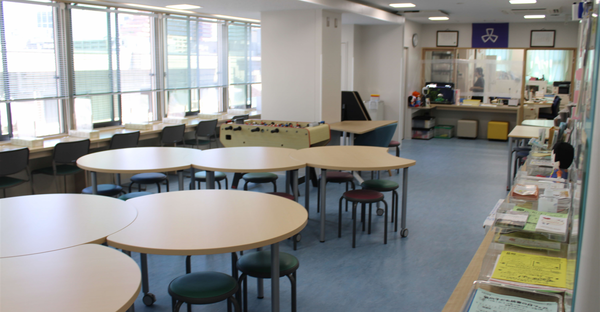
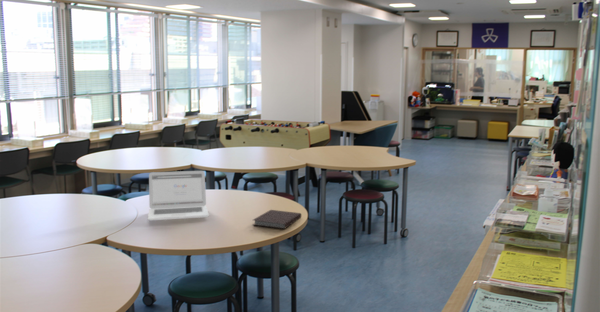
+ notebook [252,209,302,230]
+ laptop [147,170,210,221]
